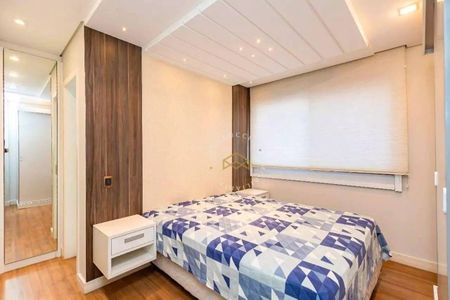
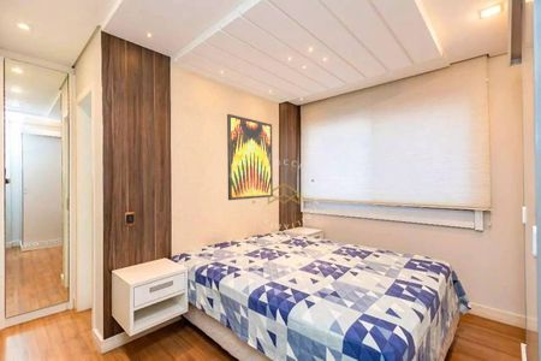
+ wall art [226,113,274,201]
